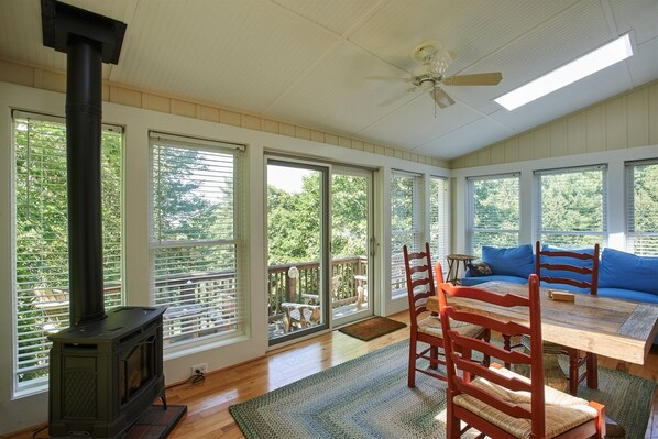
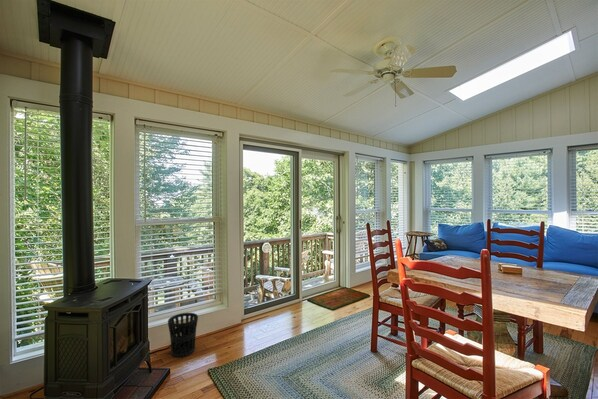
+ wastebasket [167,312,199,358]
